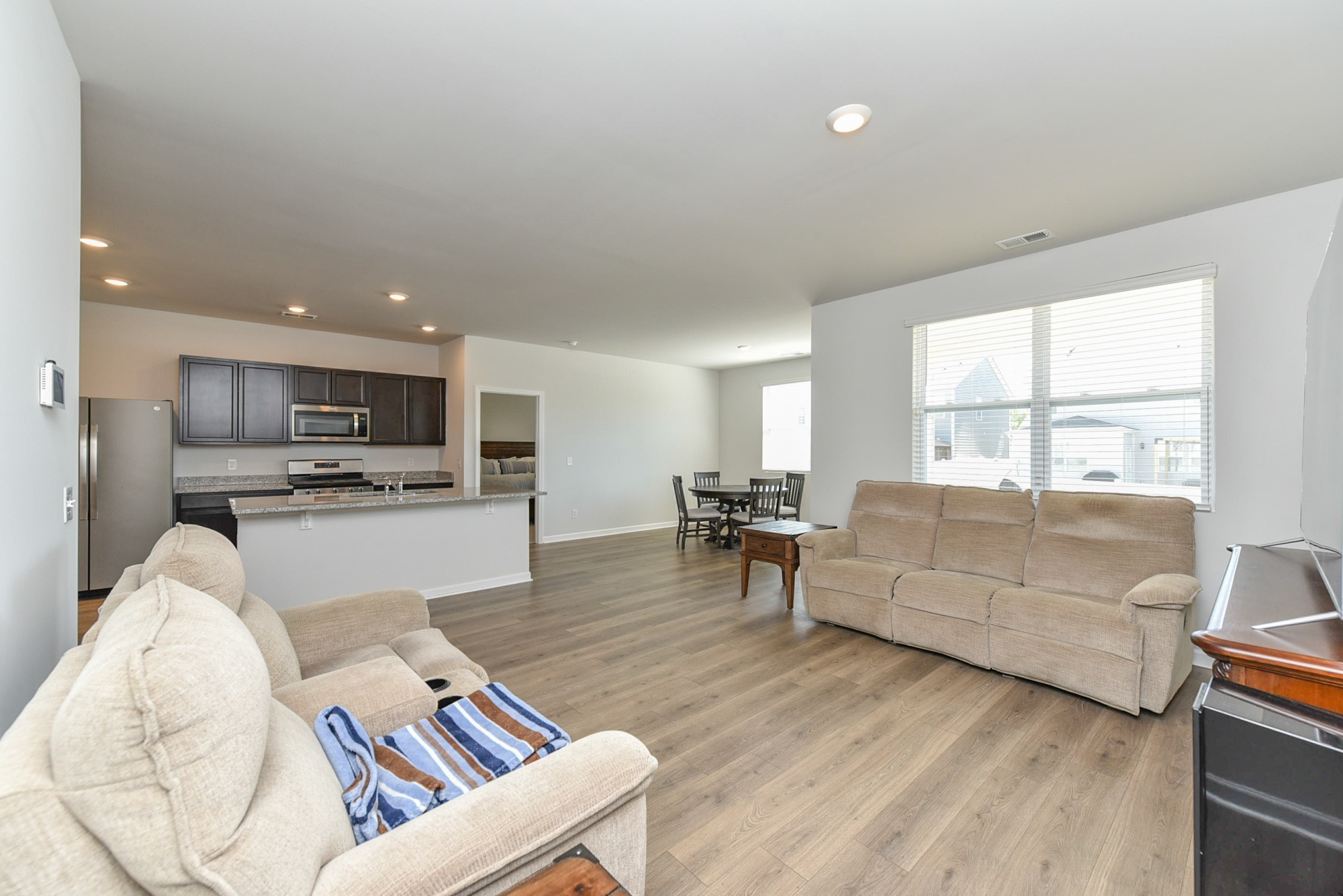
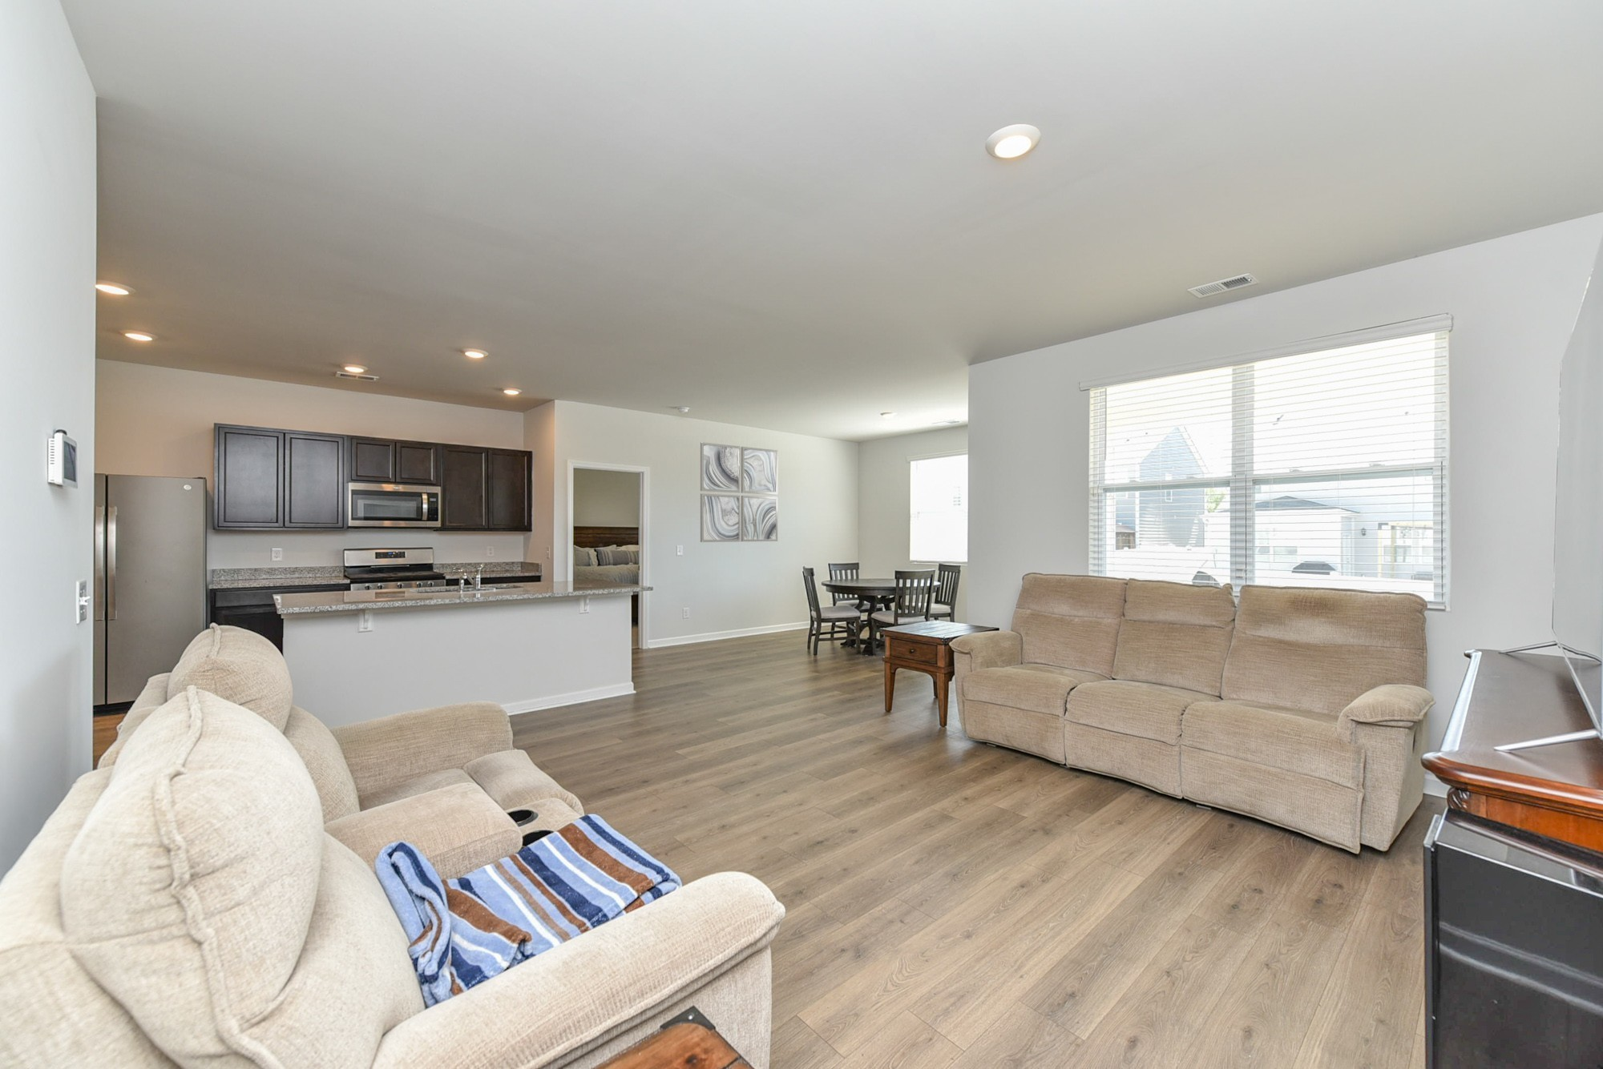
+ wall art [699,441,778,543]
